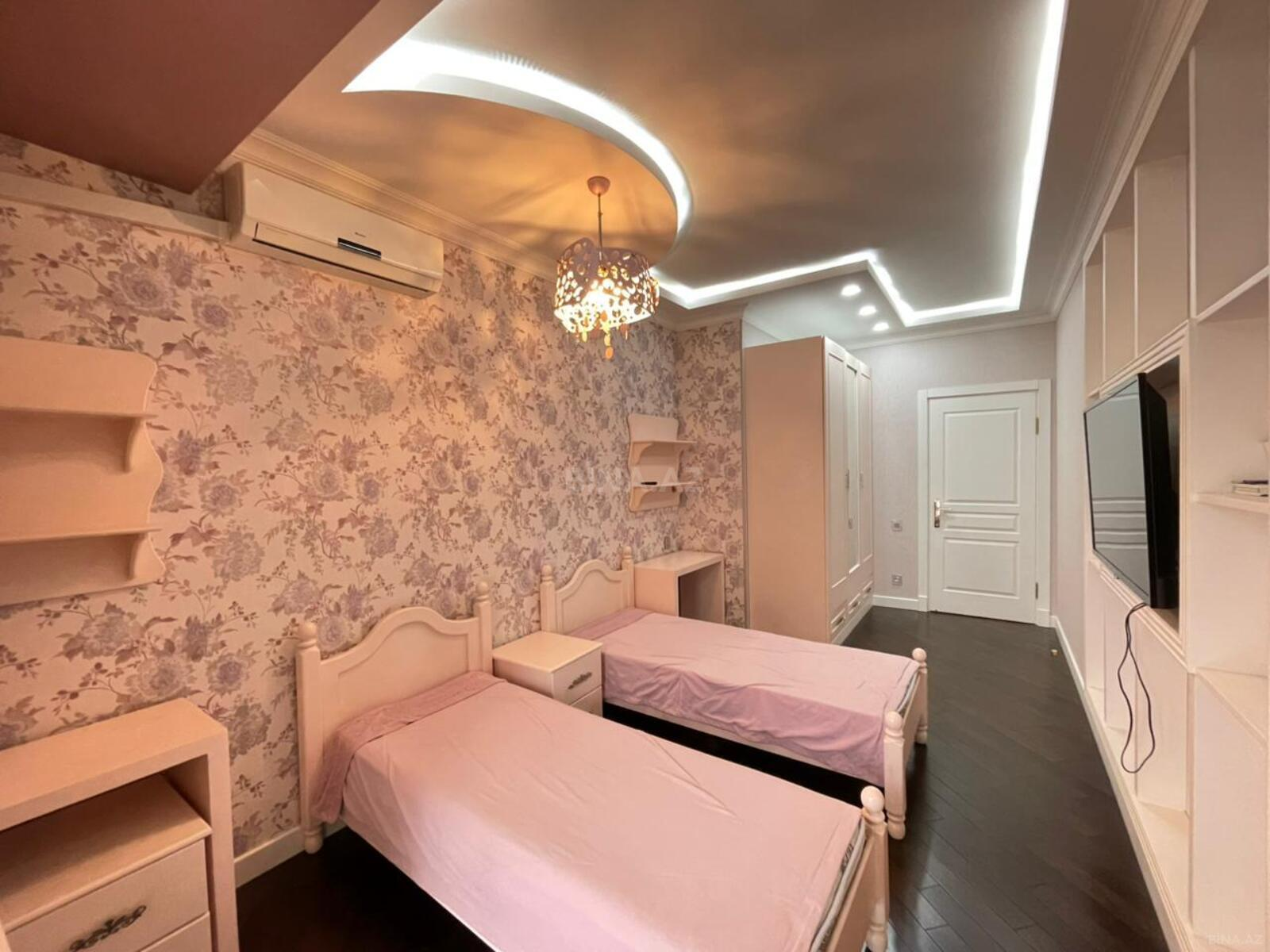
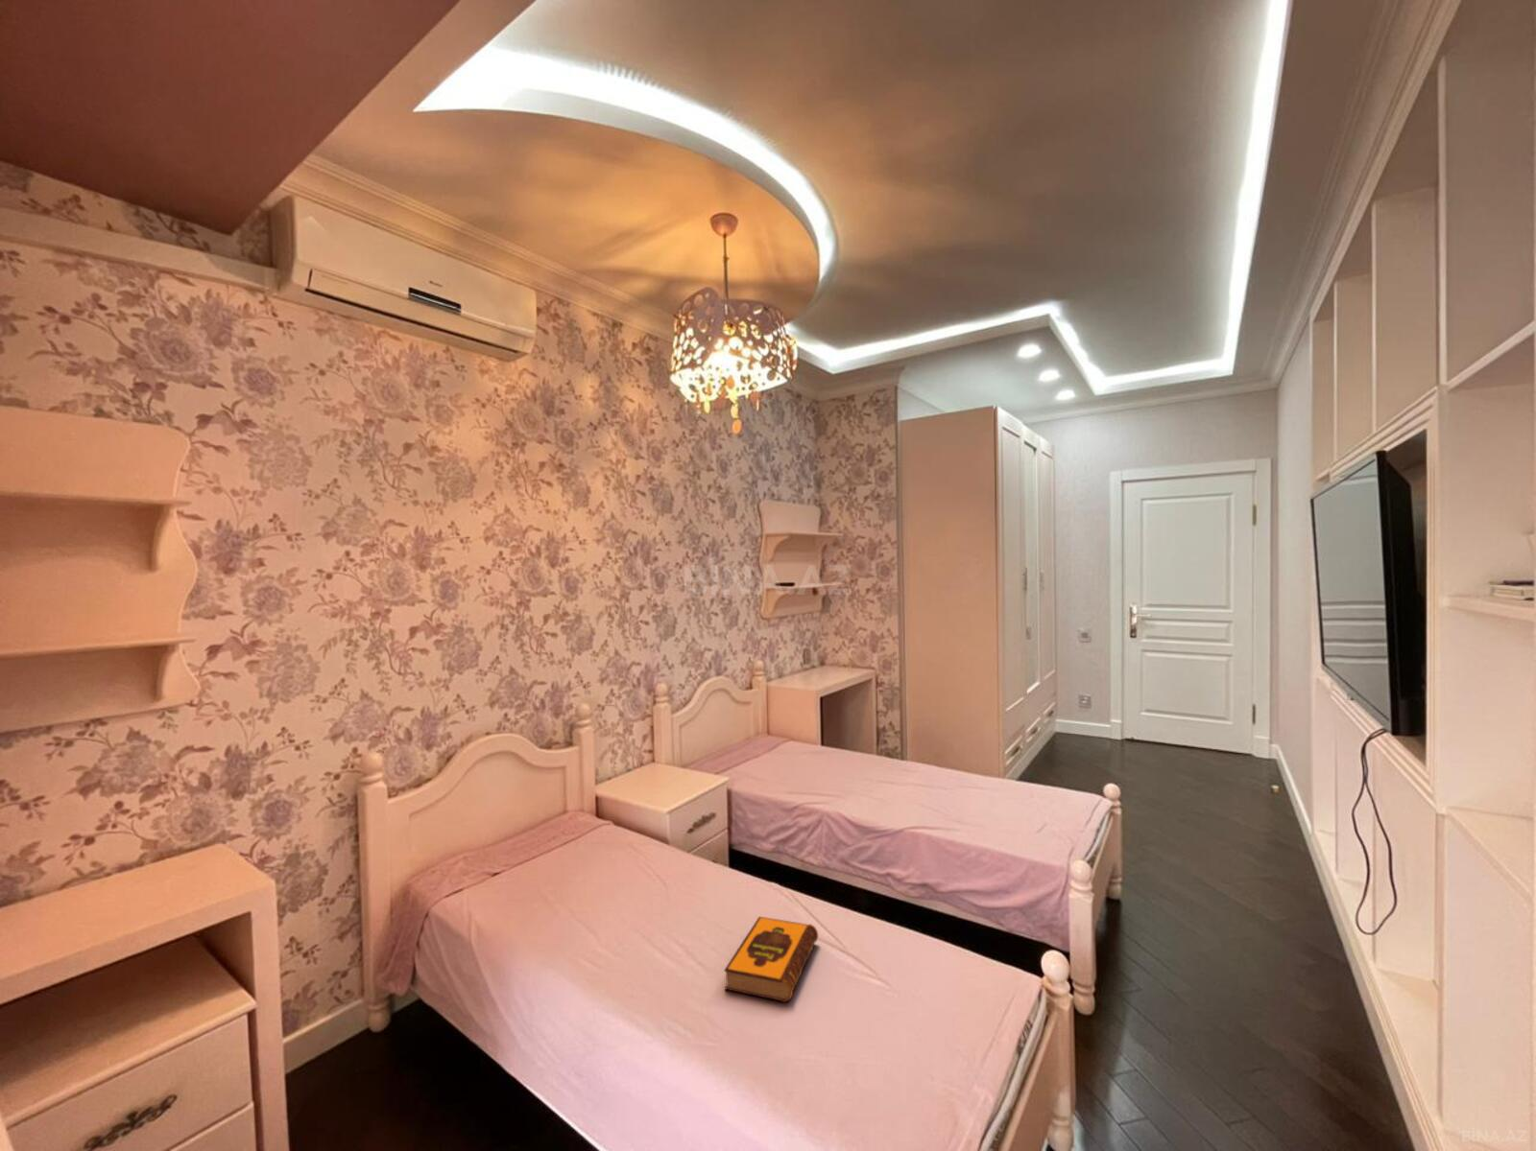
+ hardback book [723,916,819,1003]
